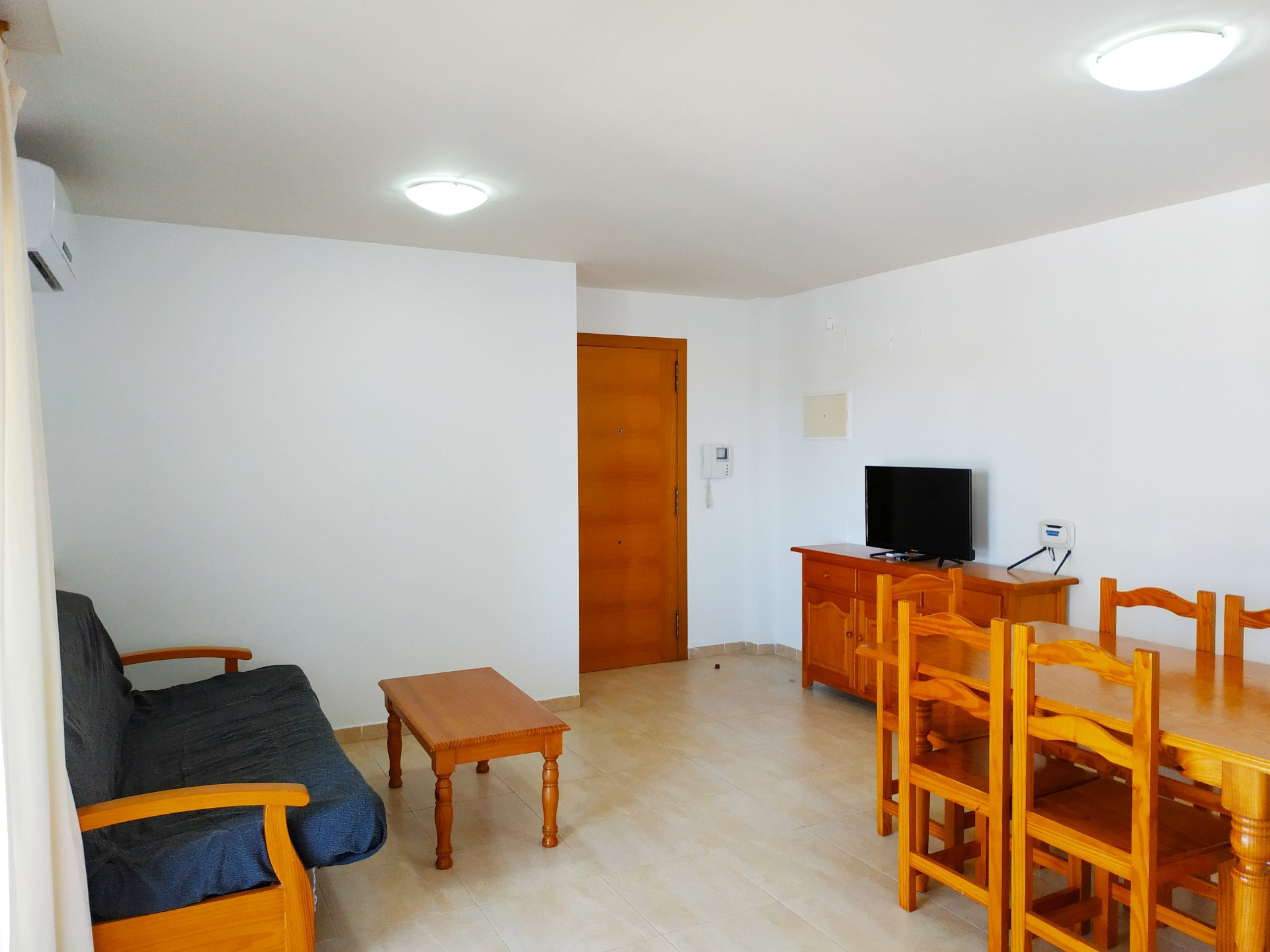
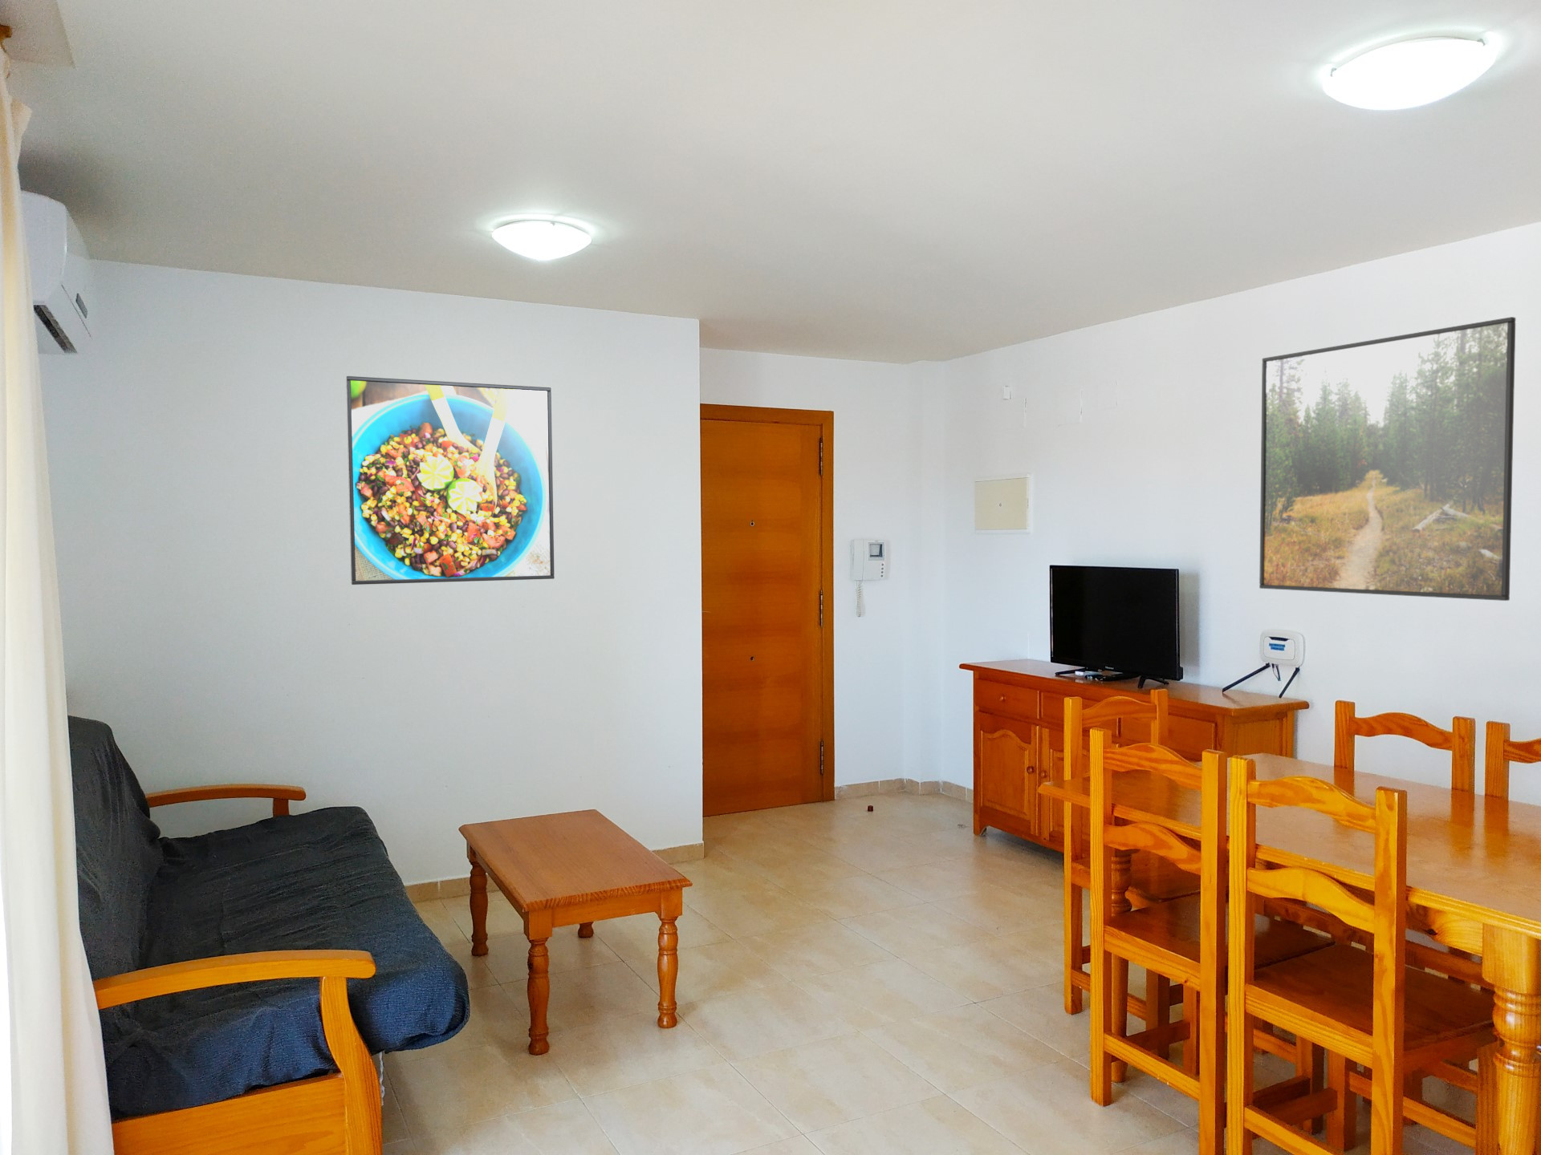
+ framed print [345,375,556,586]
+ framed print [1258,315,1516,602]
